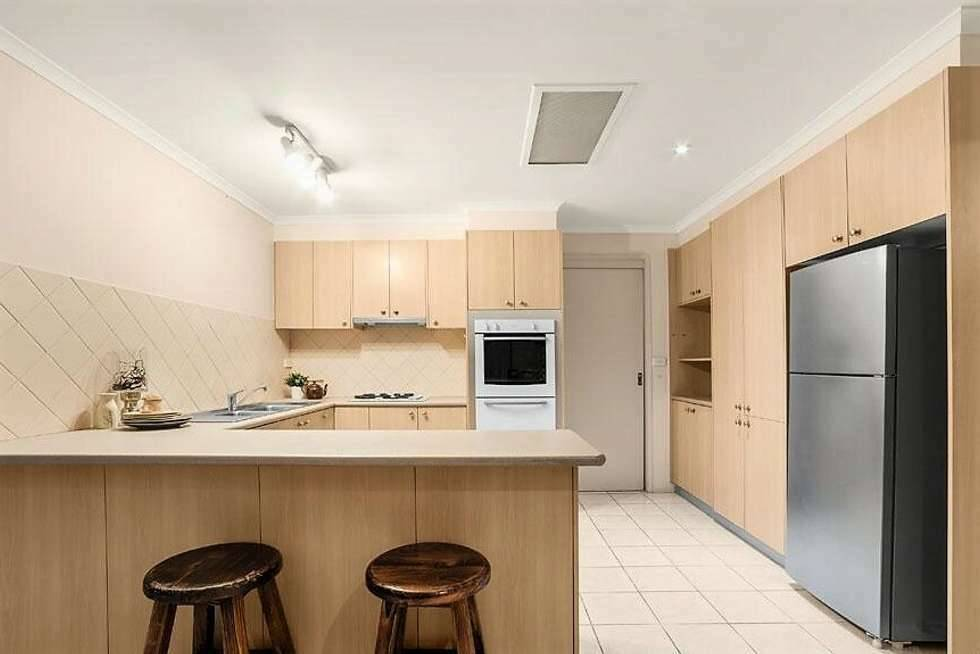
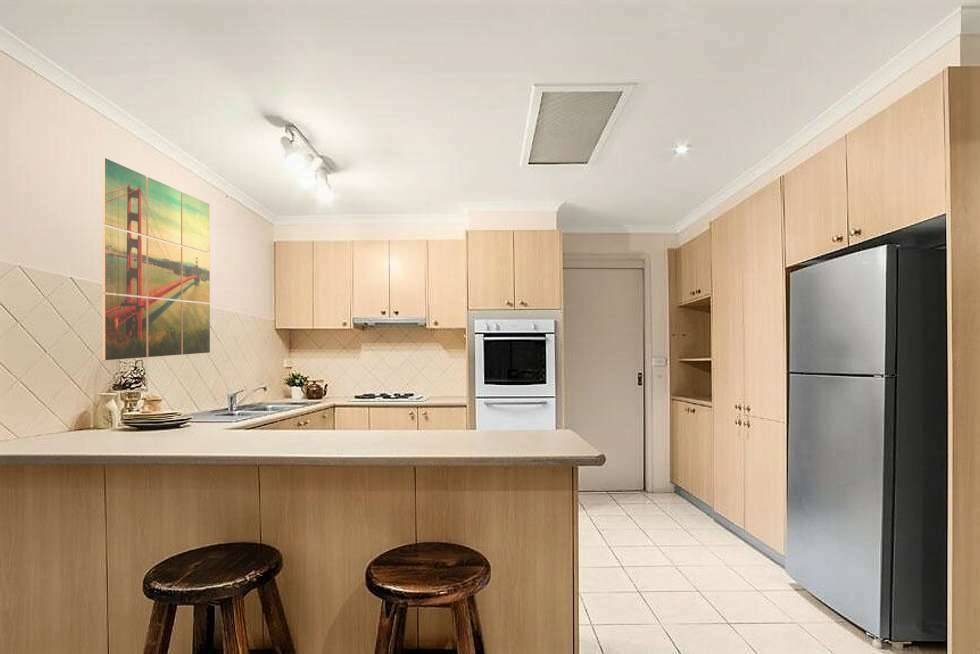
+ wall art [101,157,211,361]
